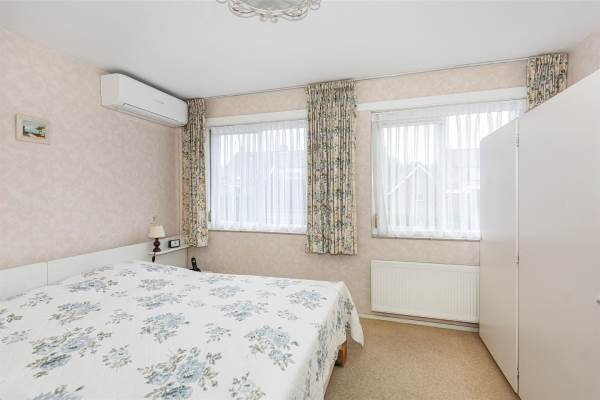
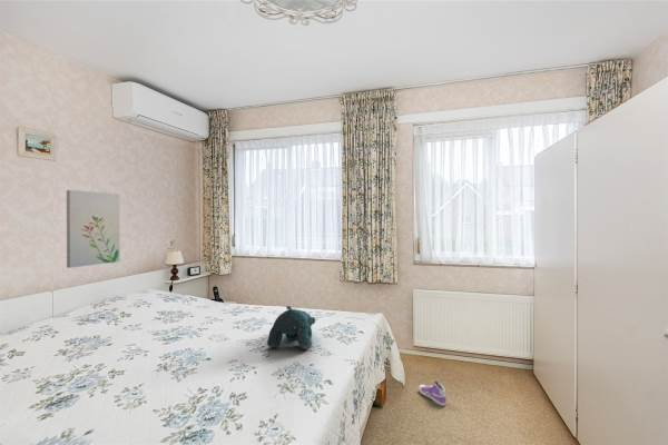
+ sneaker [418,380,448,407]
+ teddy bear [266,305,316,350]
+ wall art [66,189,121,269]
